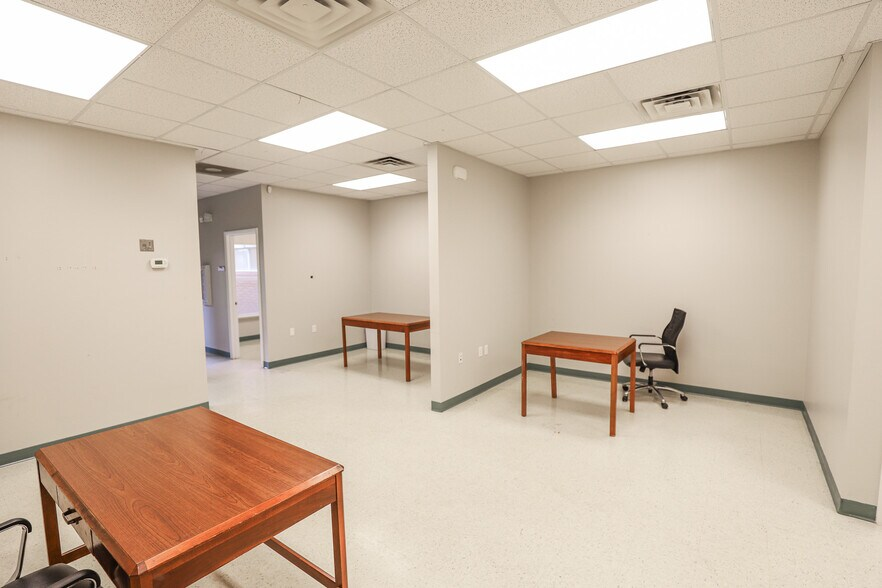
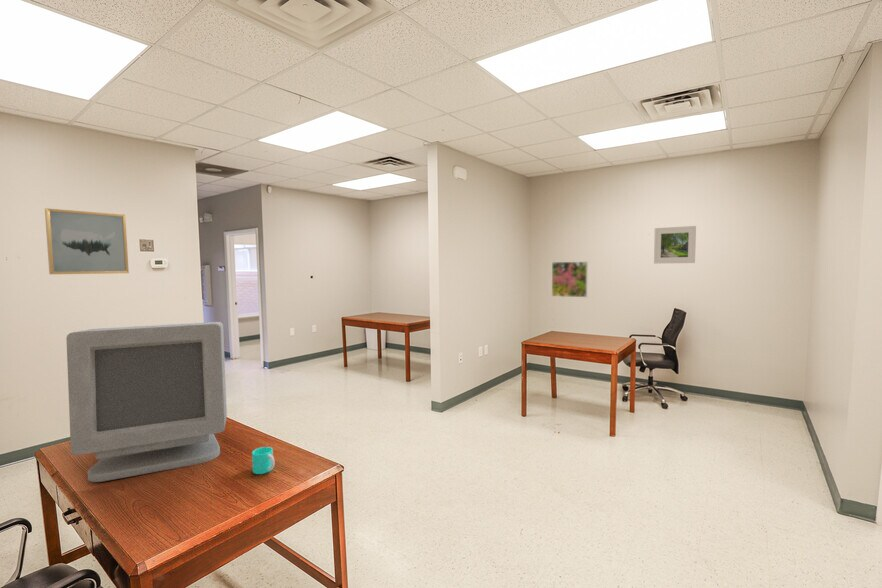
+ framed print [551,261,589,298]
+ wall art [44,207,130,275]
+ cup [251,446,276,475]
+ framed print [653,225,697,265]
+ computer monitor [66,321,228,483]
